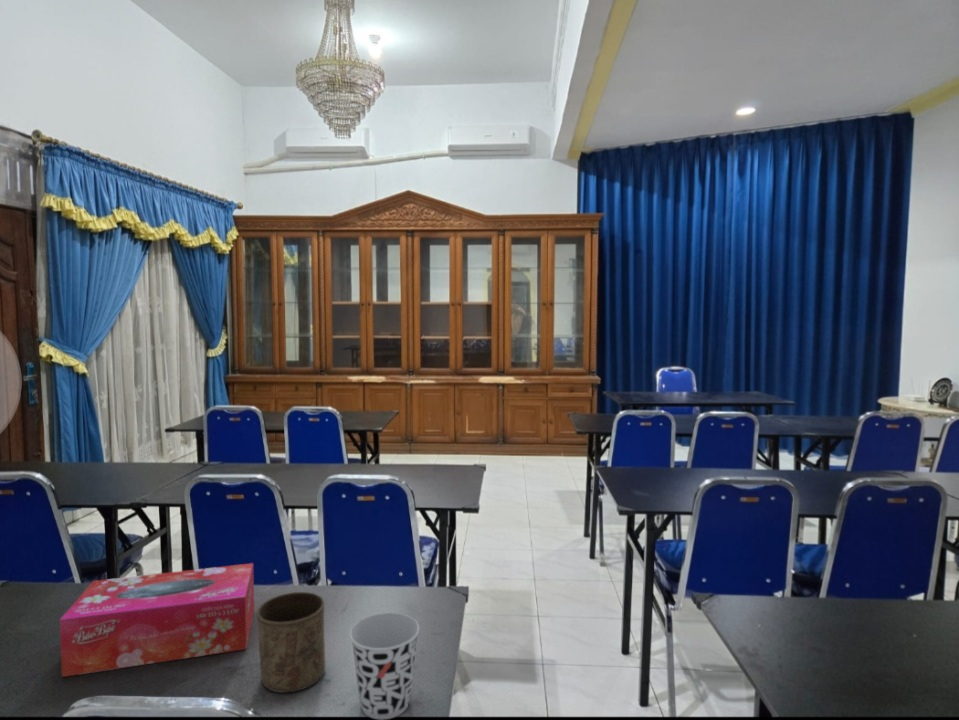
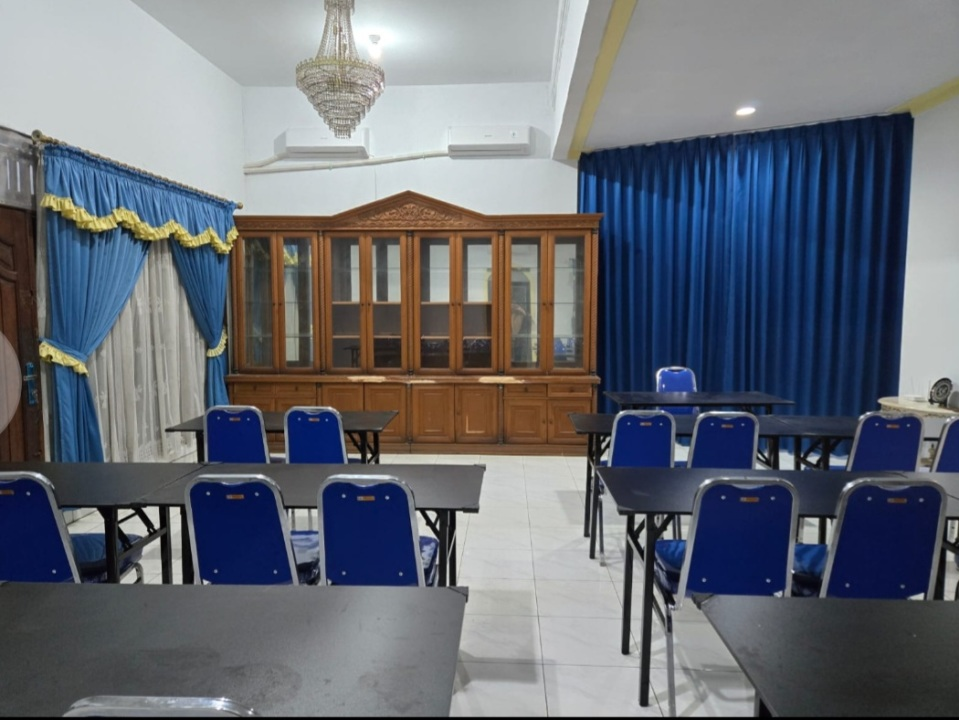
- tissue box [59,562,255,678]
- cup [256,591,326,694]
- cup [349,612,420,720]
